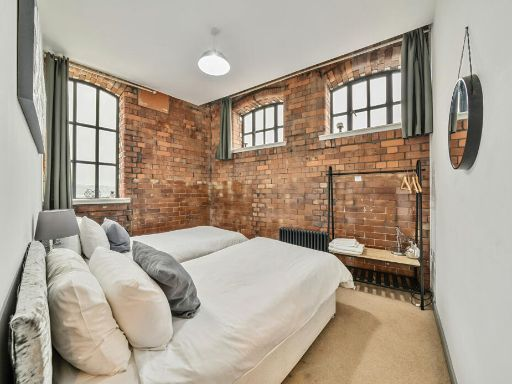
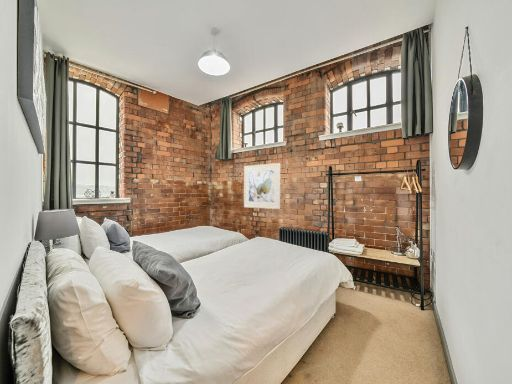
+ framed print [243,162,281,210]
